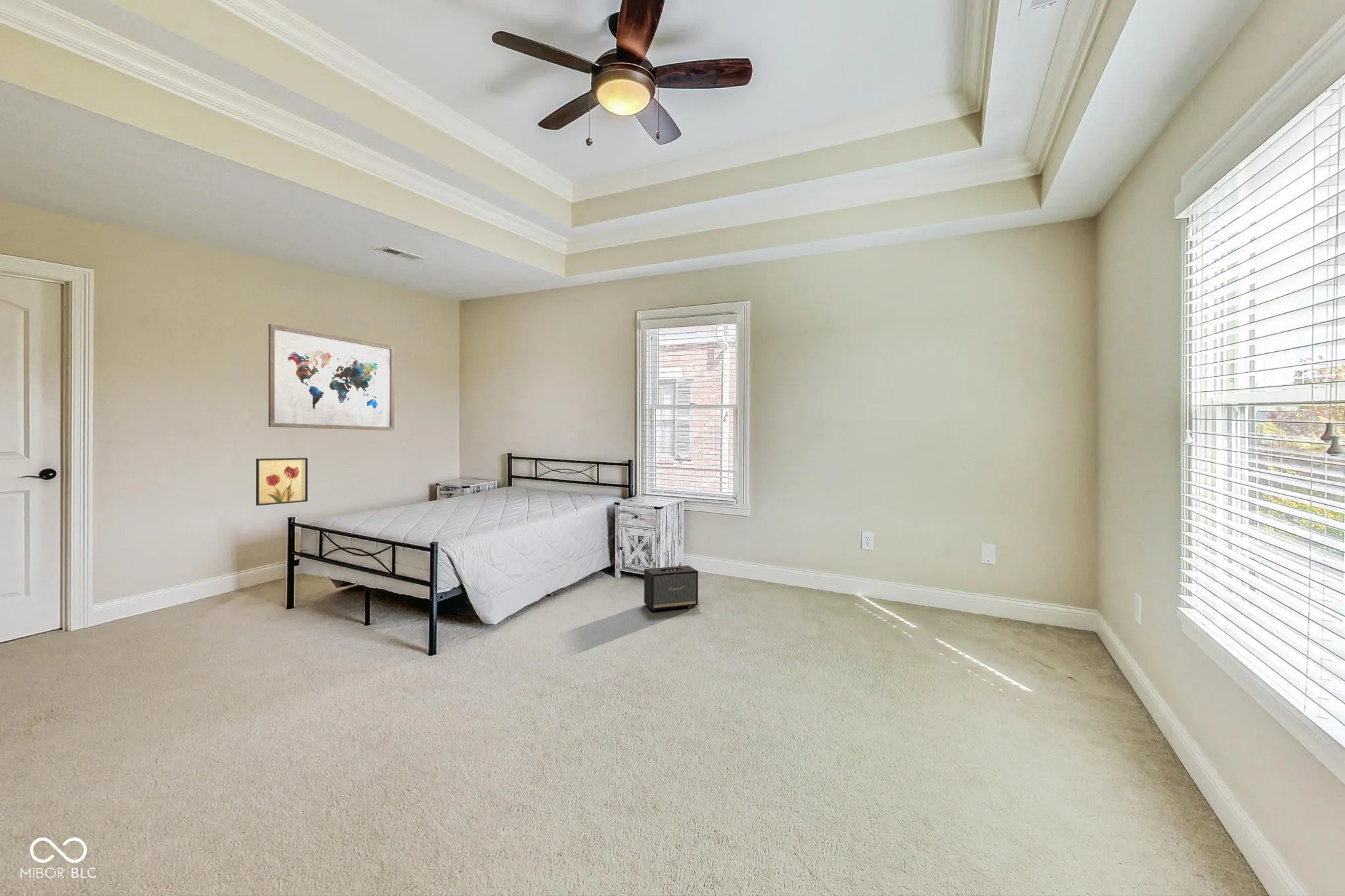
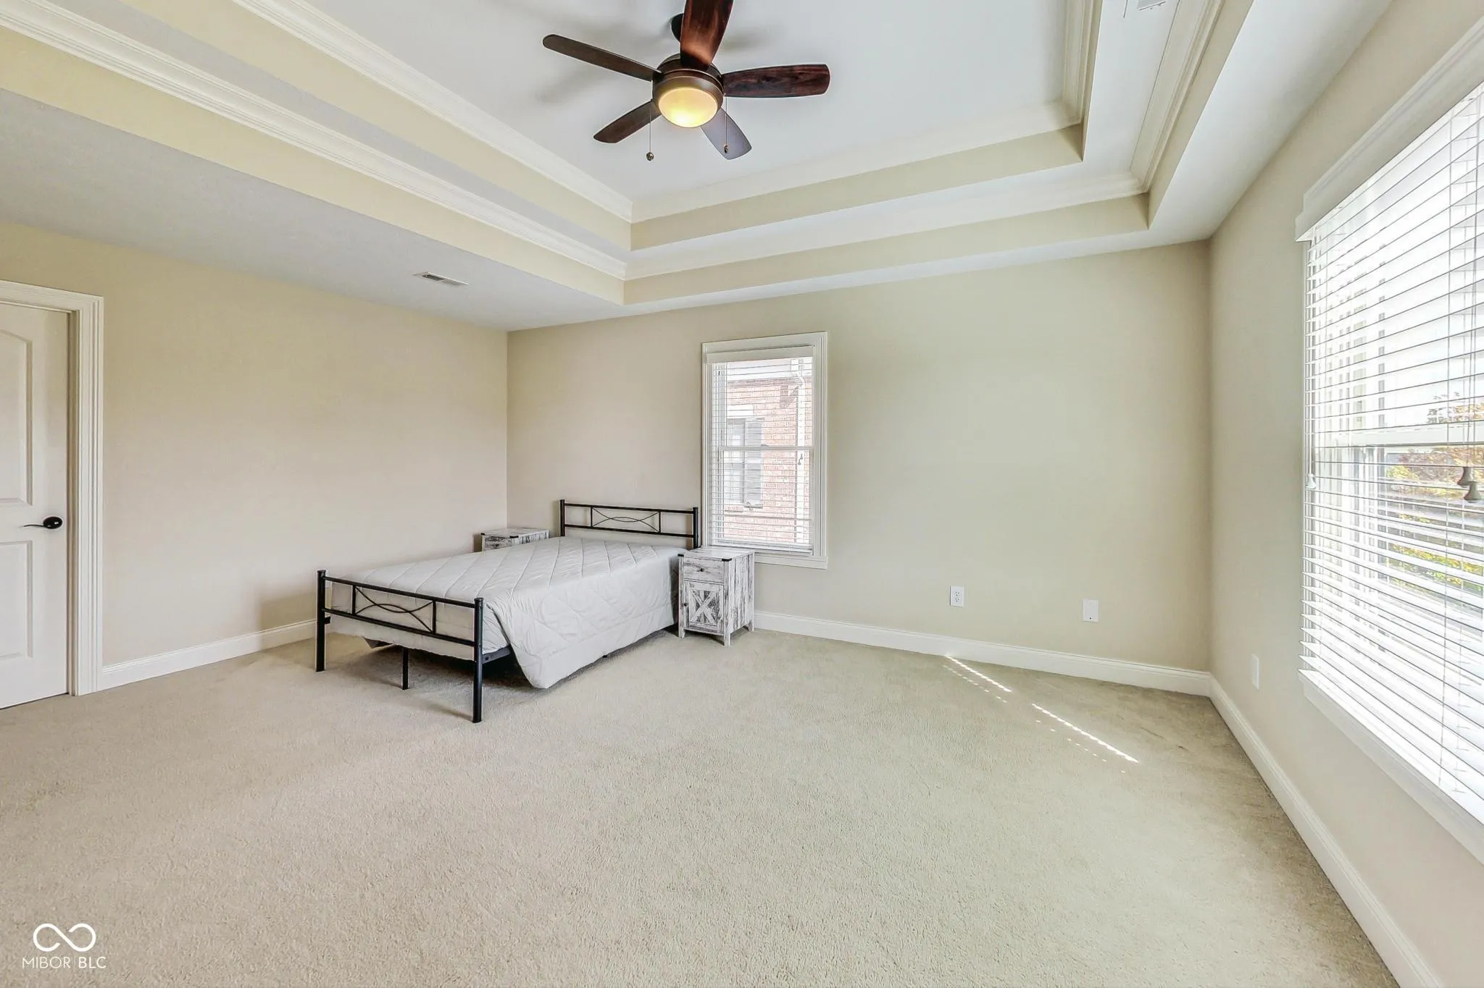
- wall art [268,323,395,431]
- speaker [644,565,699,612]
- wall art [255,458,309,506]
